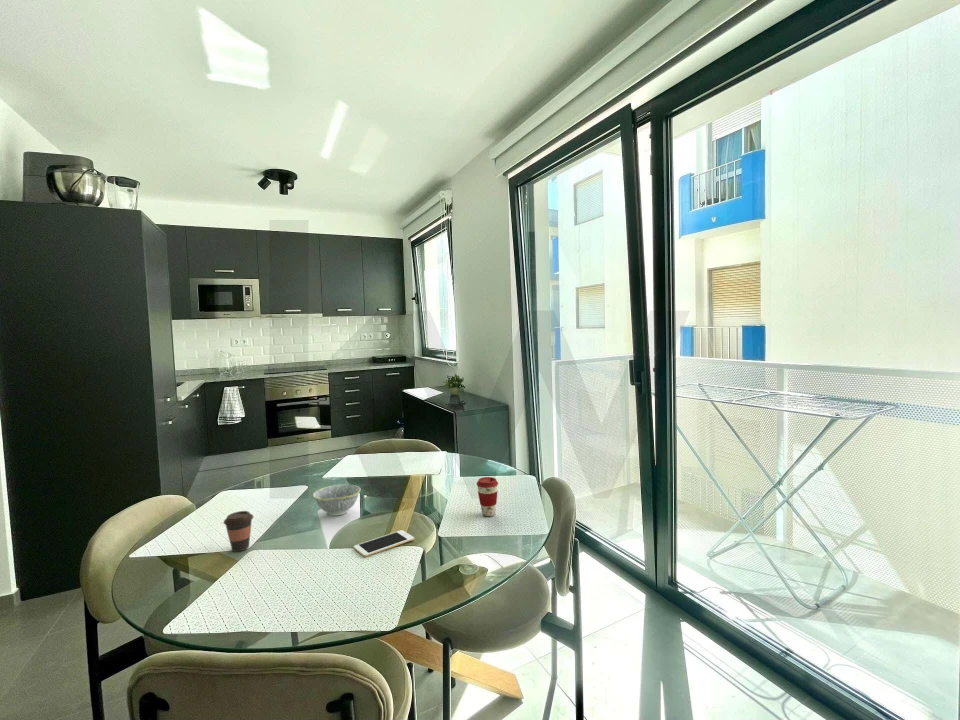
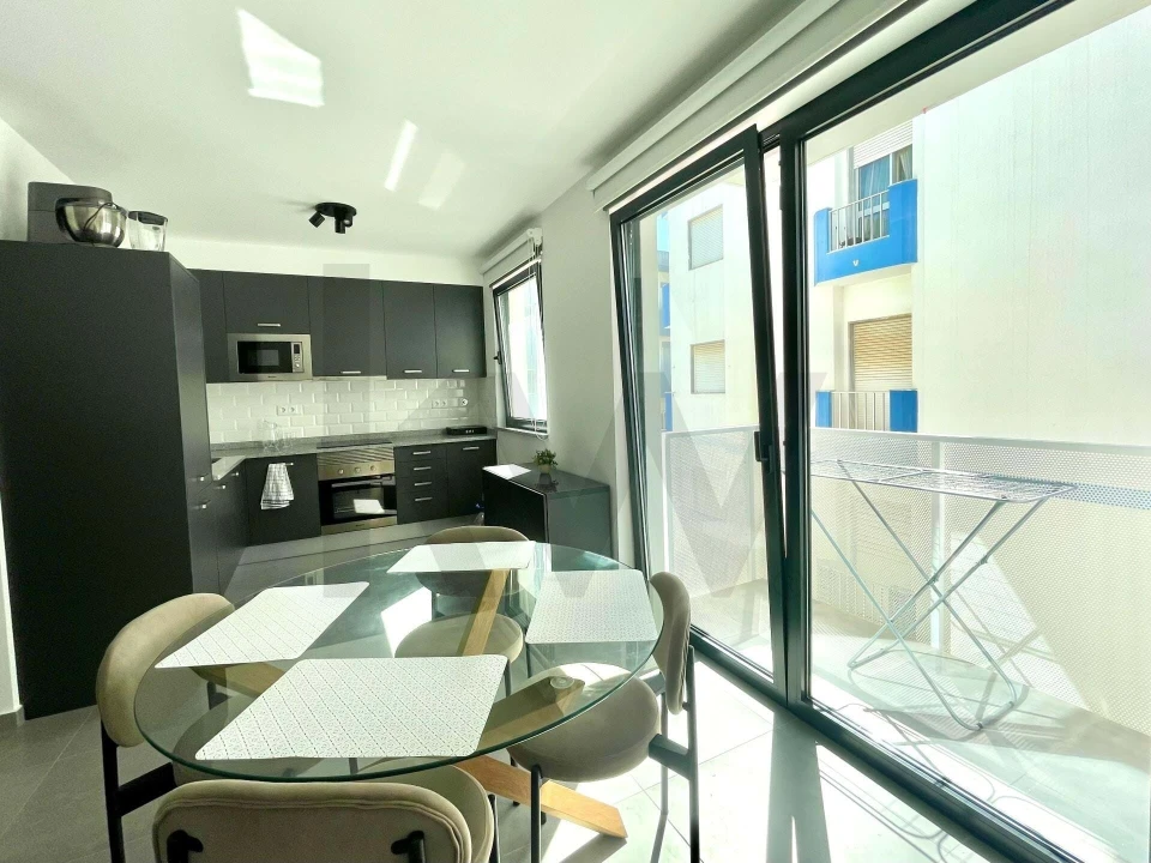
- cell phone [353,529,415,558]
- bowl [312,484,362,517]
- coffee cup [475,476,499,517]
- coffee cup [223,510,254,553]
